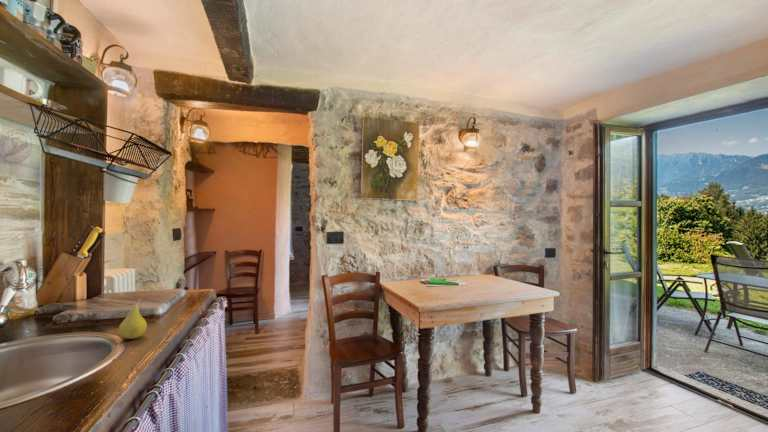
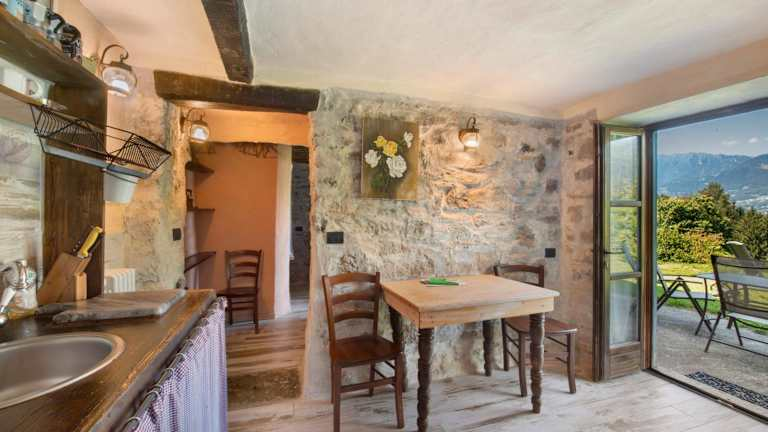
- fruit [118,297,148,340]
